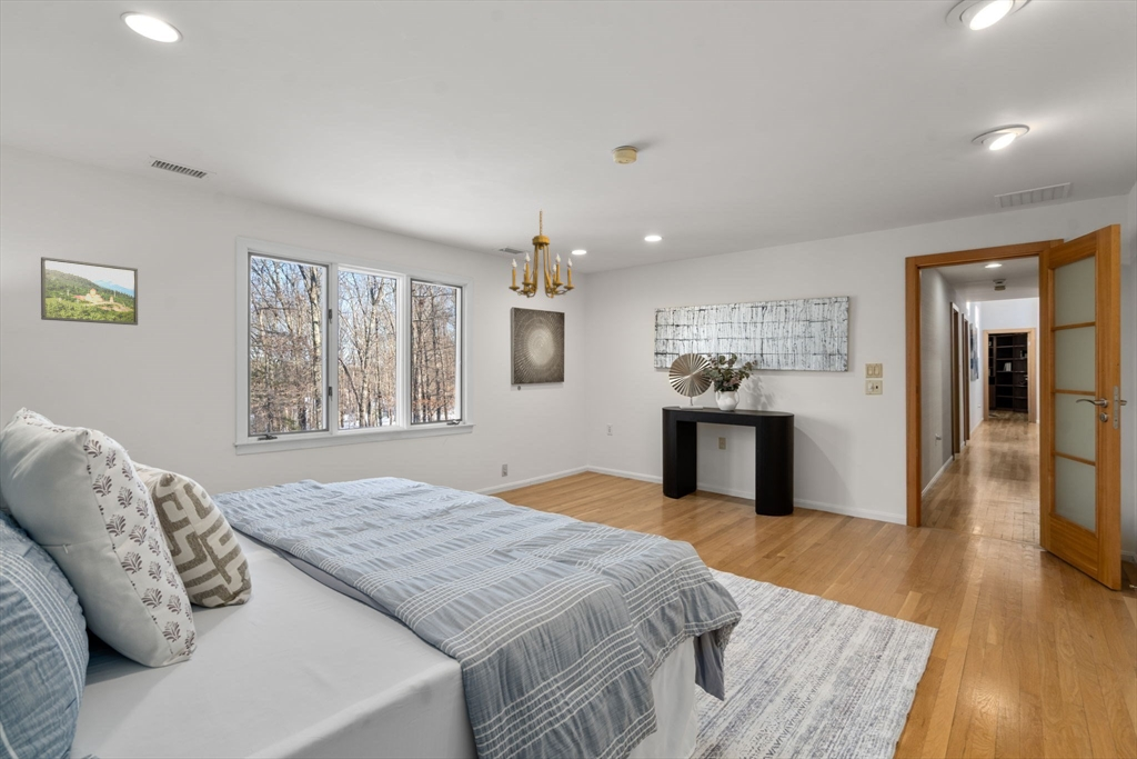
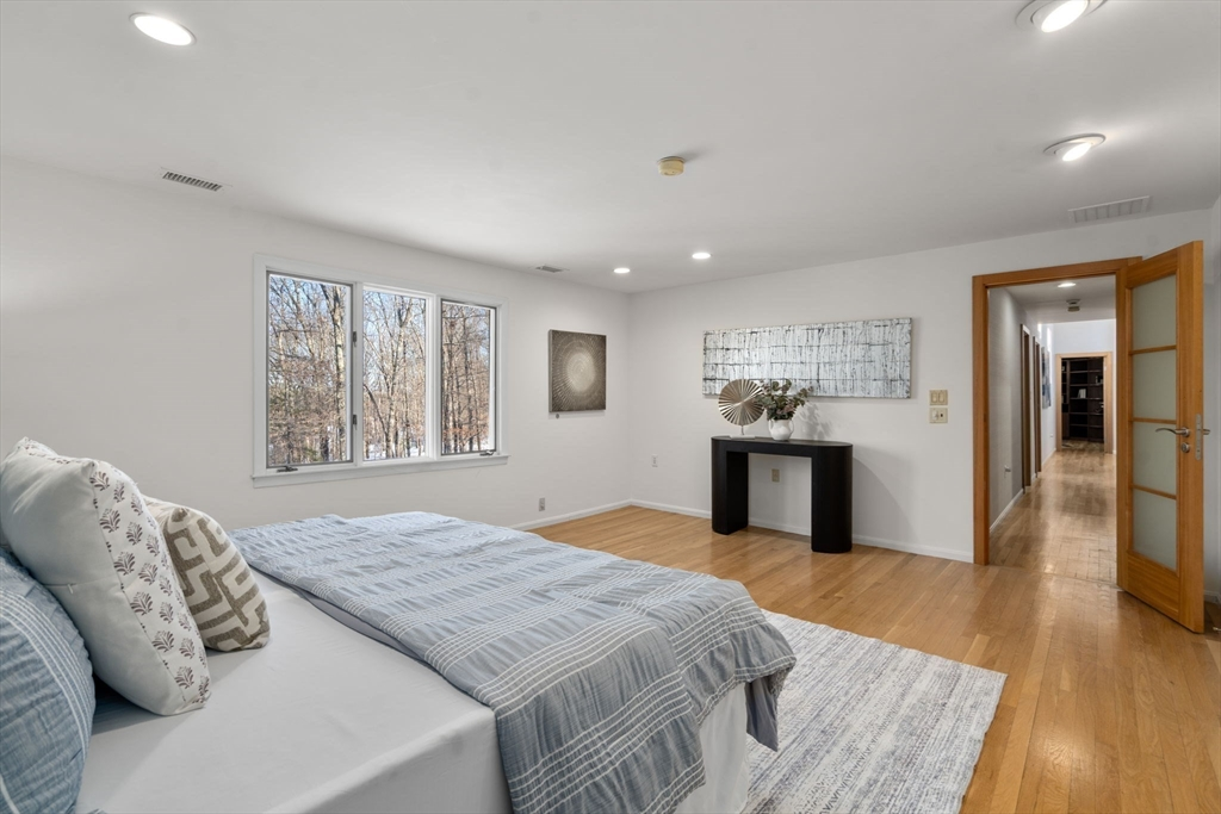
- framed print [40,256,139,327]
- chandelier [507,209,576,299]
